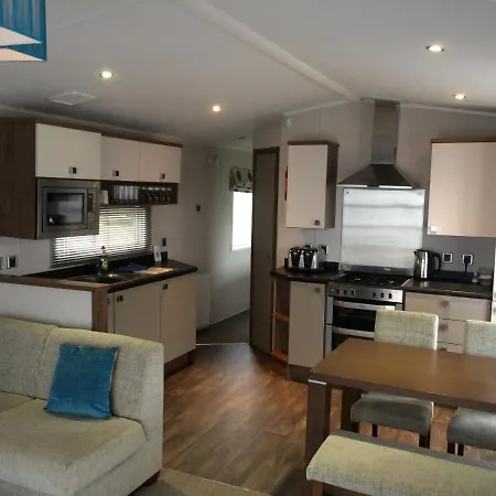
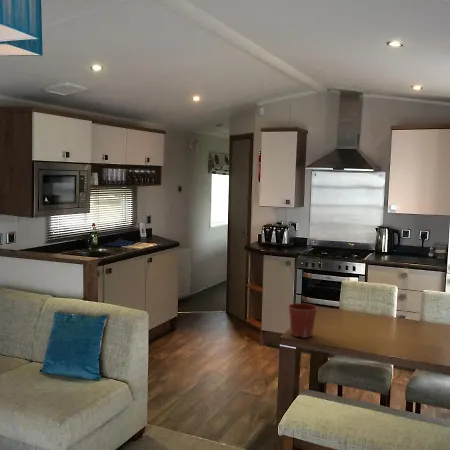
+ flower pot [287,302,319,339]
